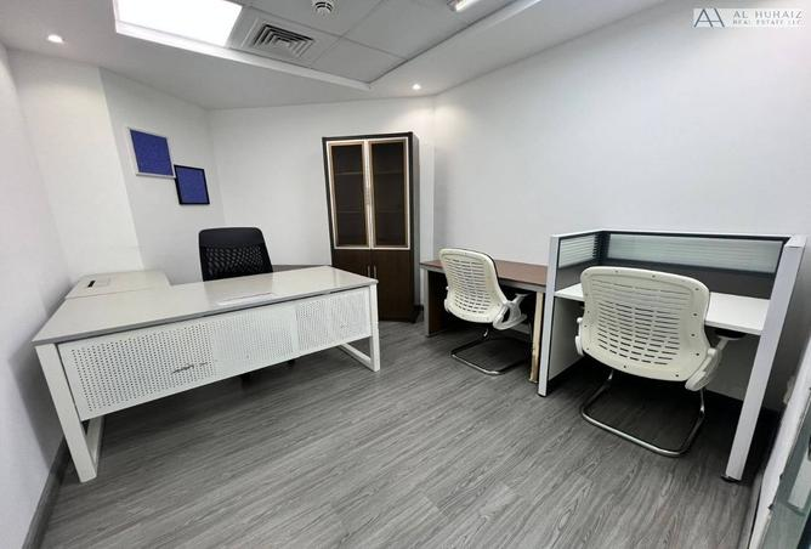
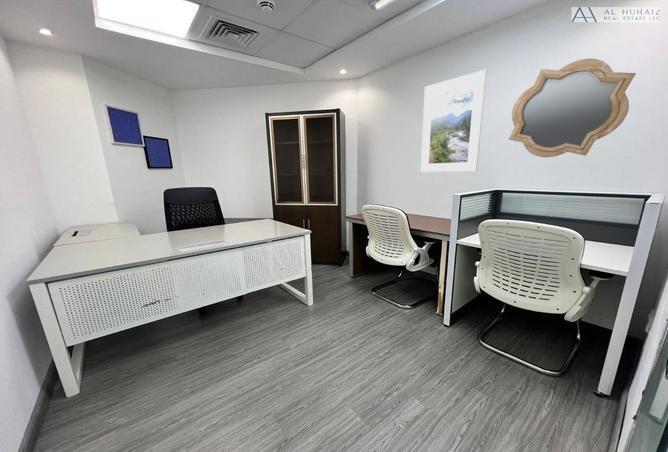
+ mirror [508,58,637,158]
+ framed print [420,69,488,173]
